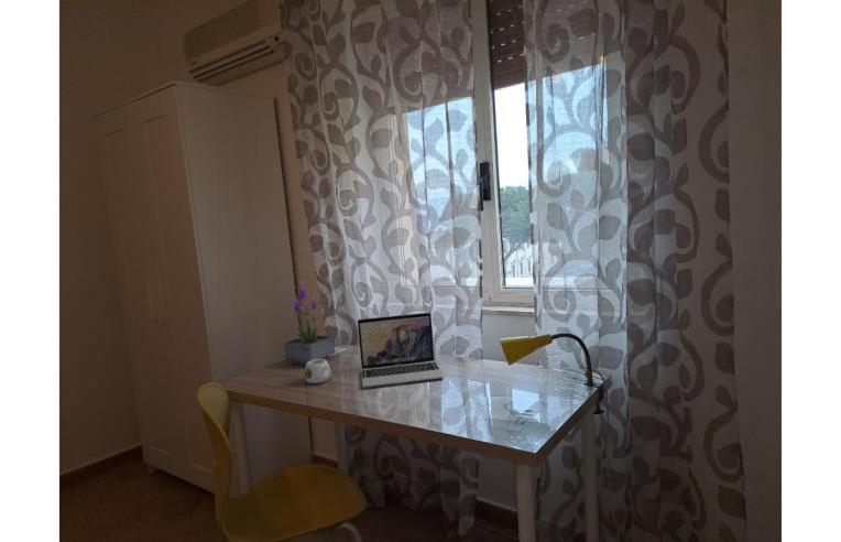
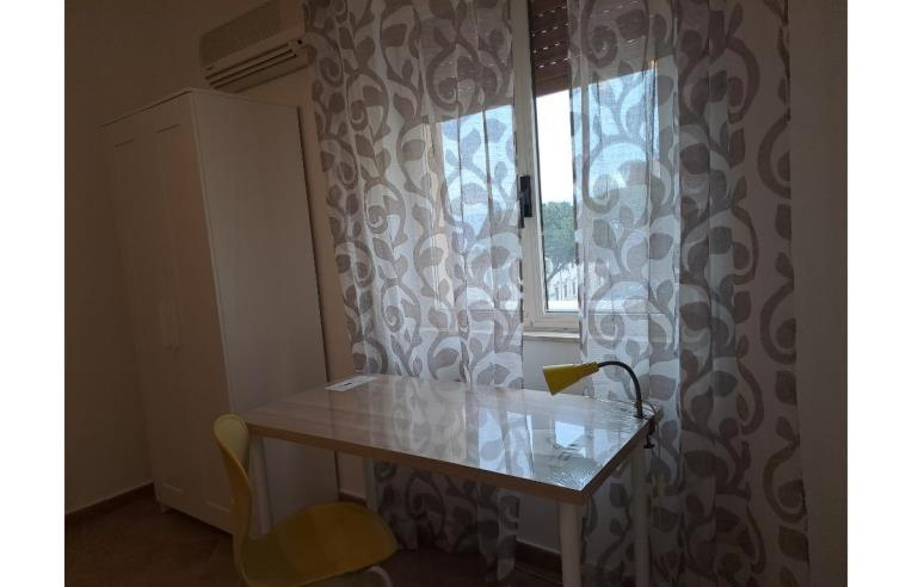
- potted plant [282,278,336,366]
- mug [304,359,332,384]
- laptop [357,312,445,389]
